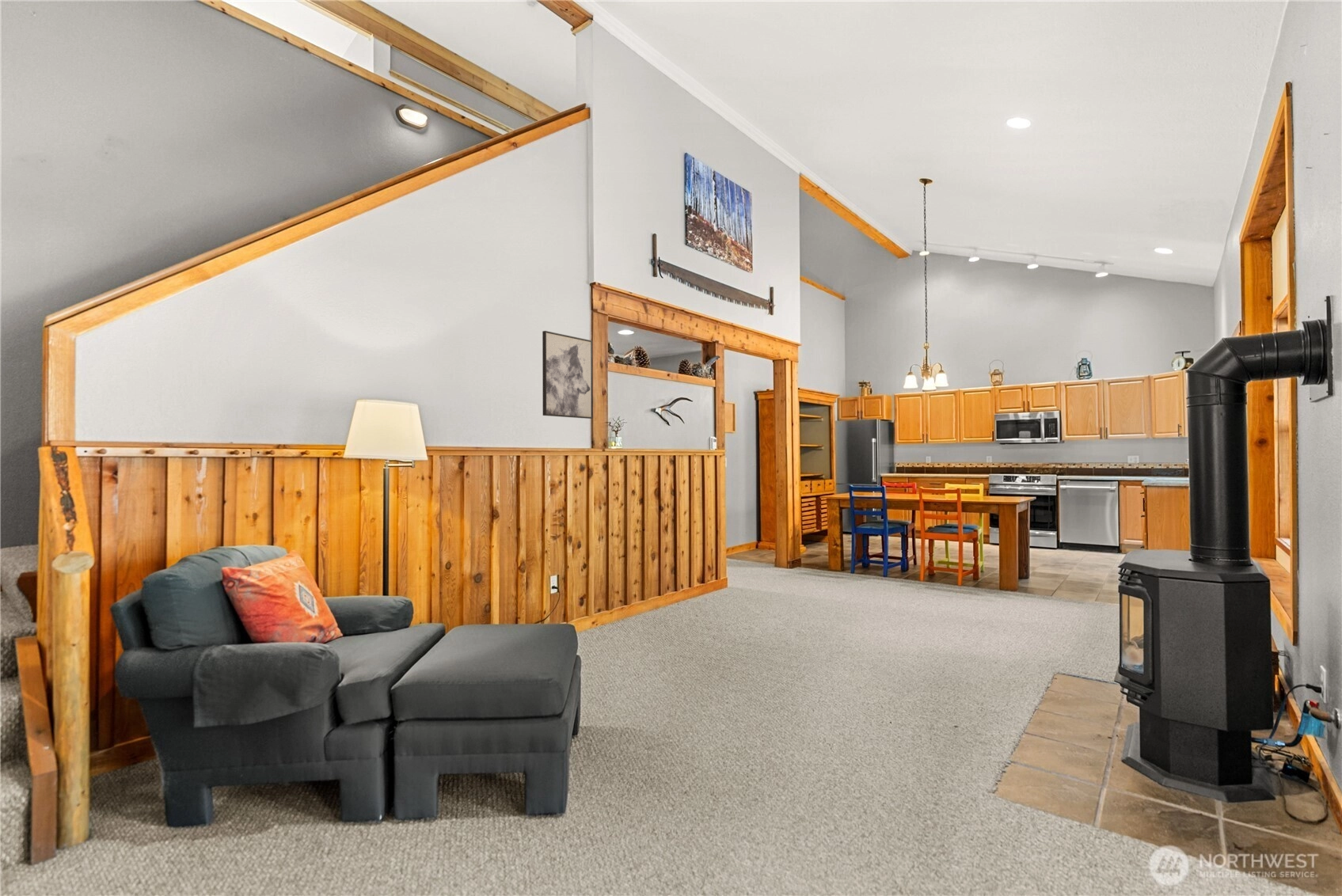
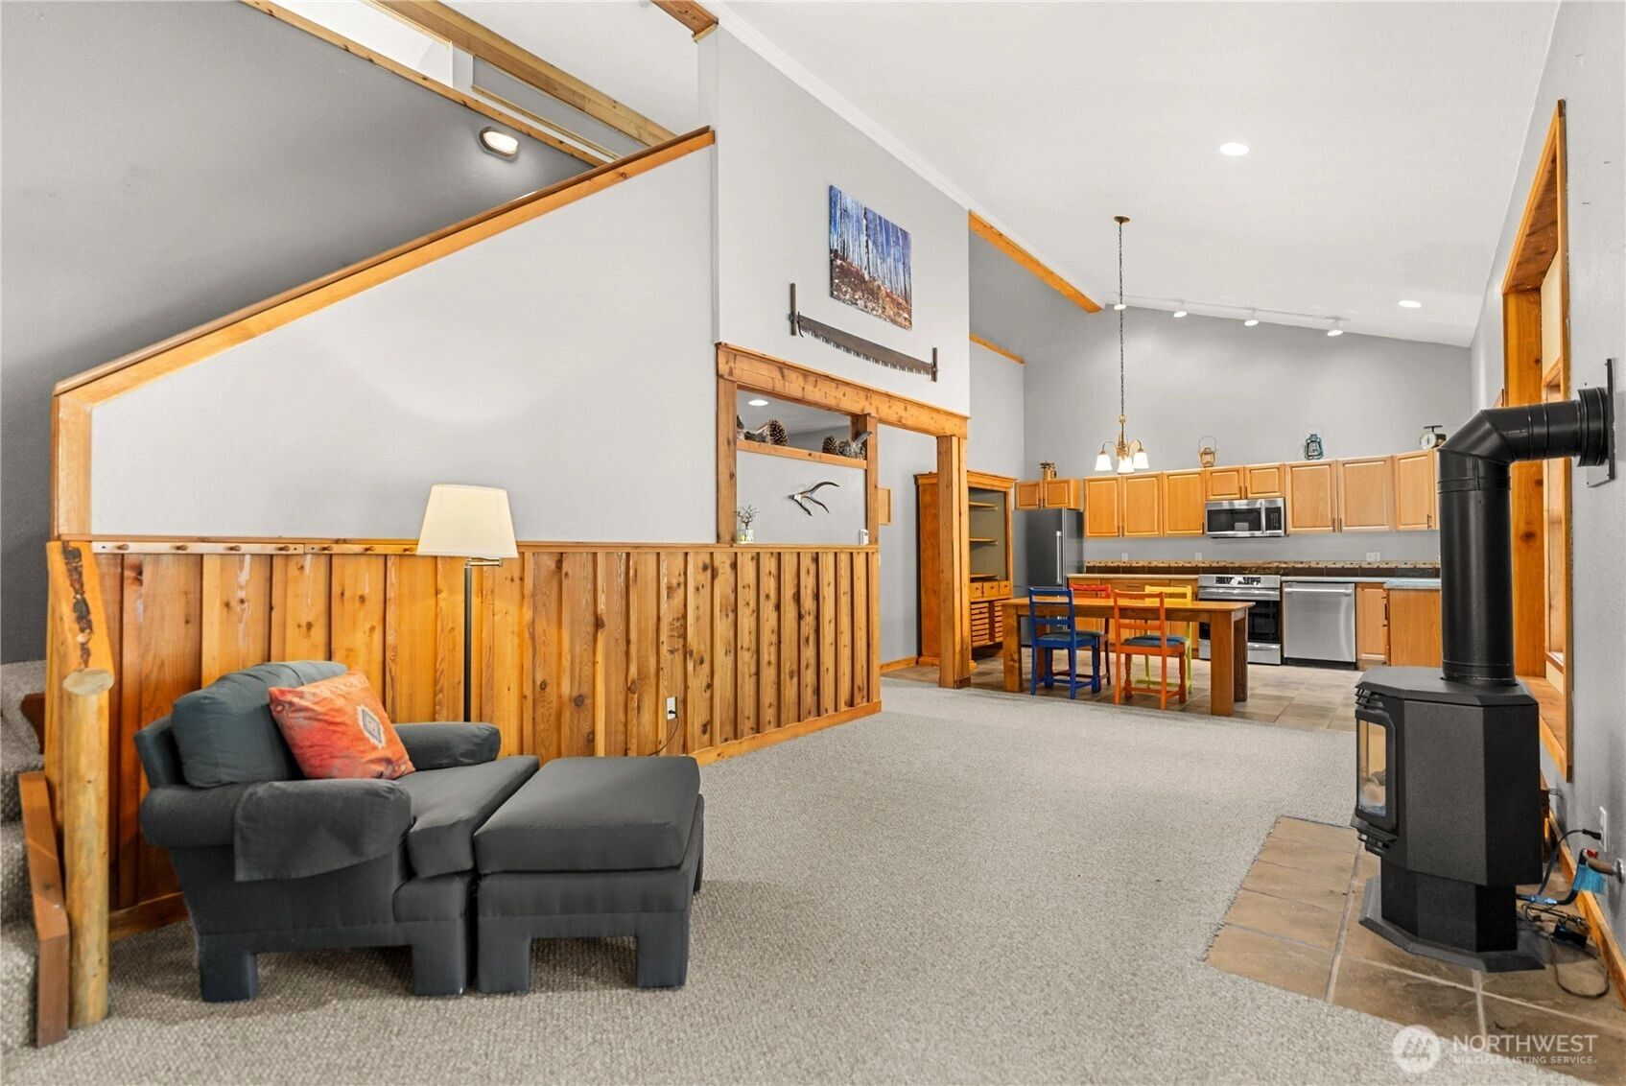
- wall art [542,330,593,420]
